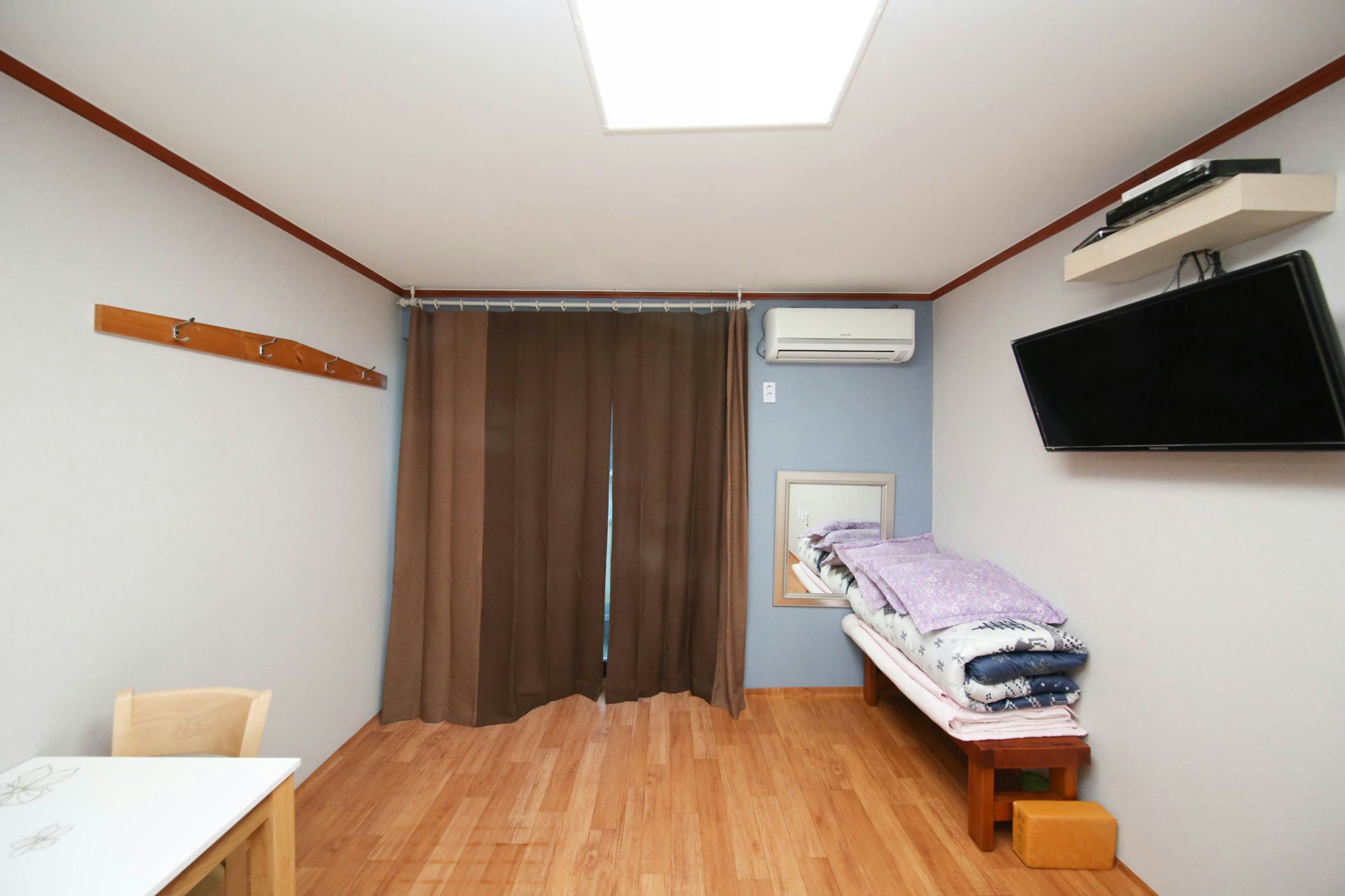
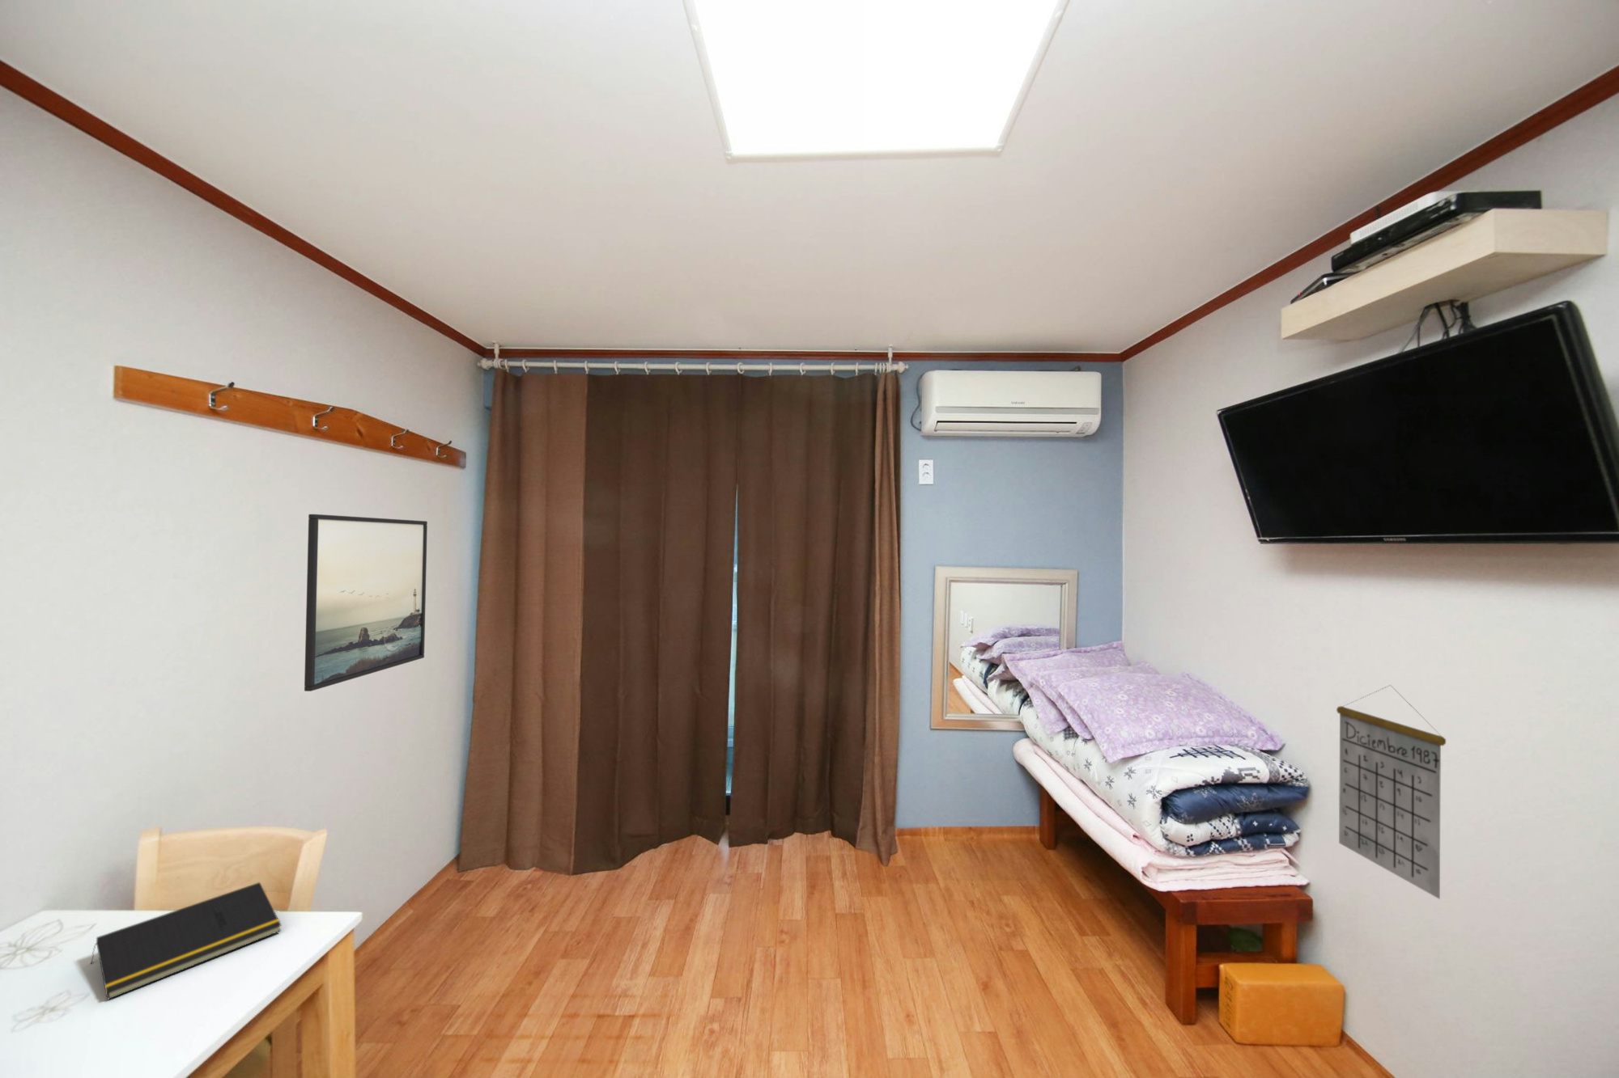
+ notepad [90,882,282,1000]
+ calendar [1336,685,1447,900]
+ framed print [303,514,429,692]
